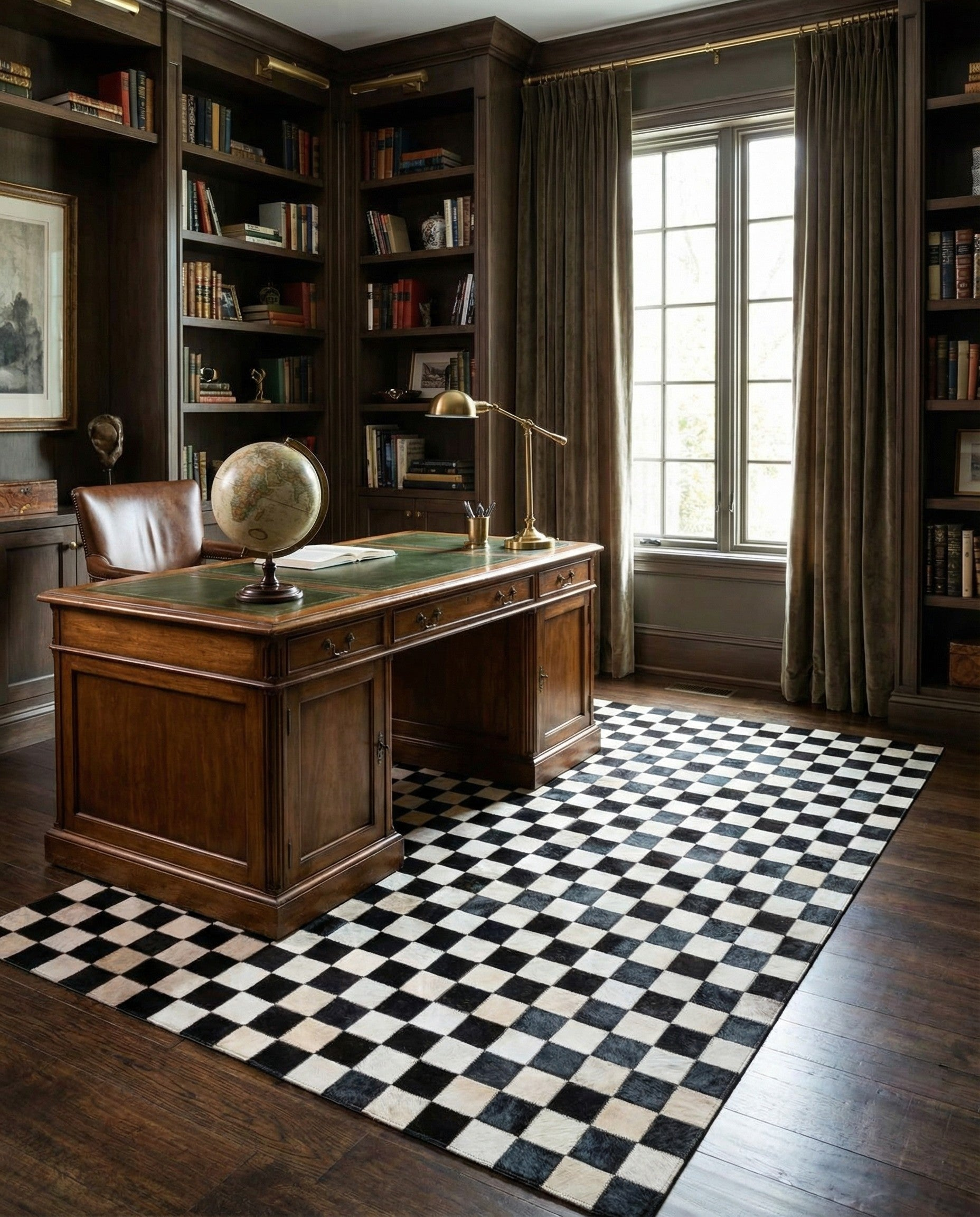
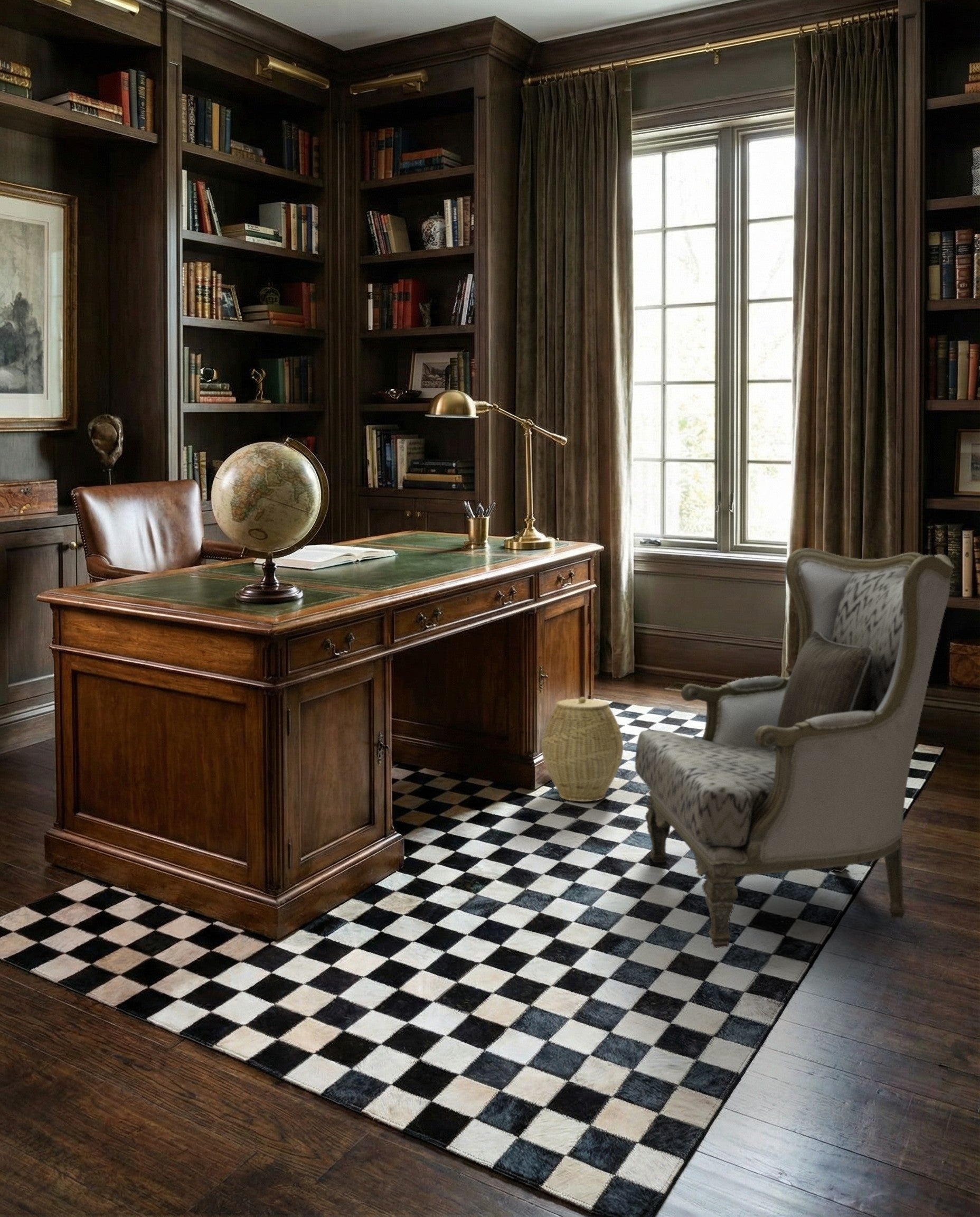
+ woven basket [541,697,624,802]
+ wingback chair [635,547,954,949]
